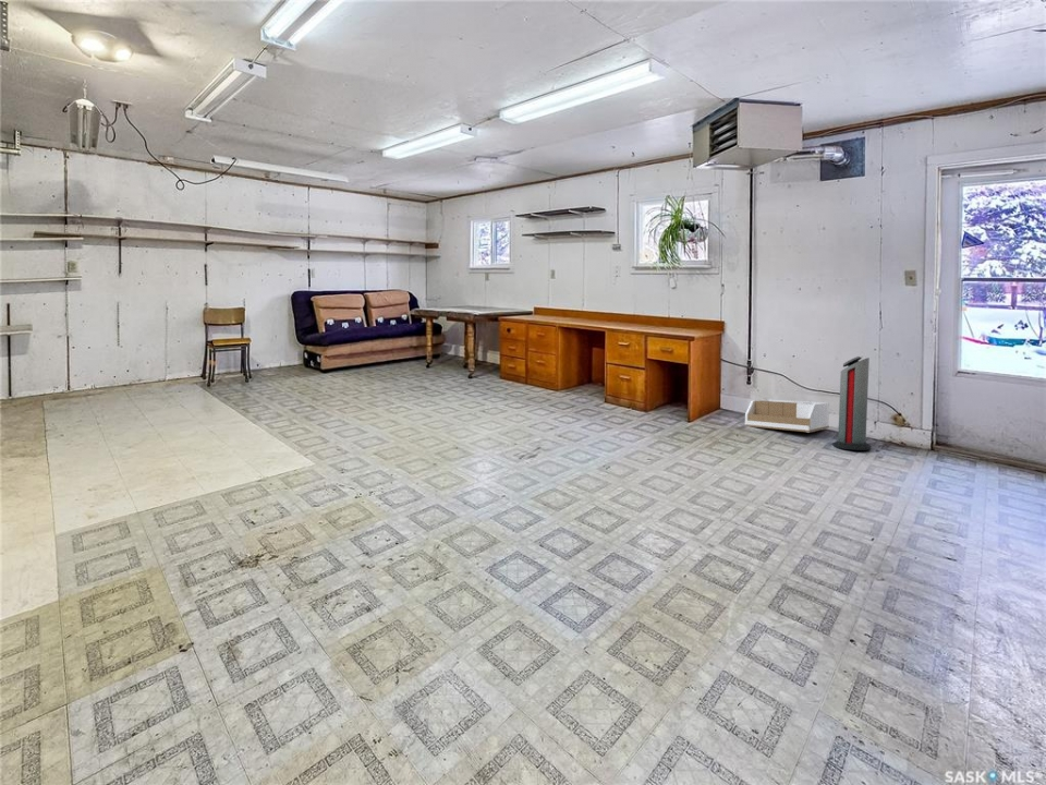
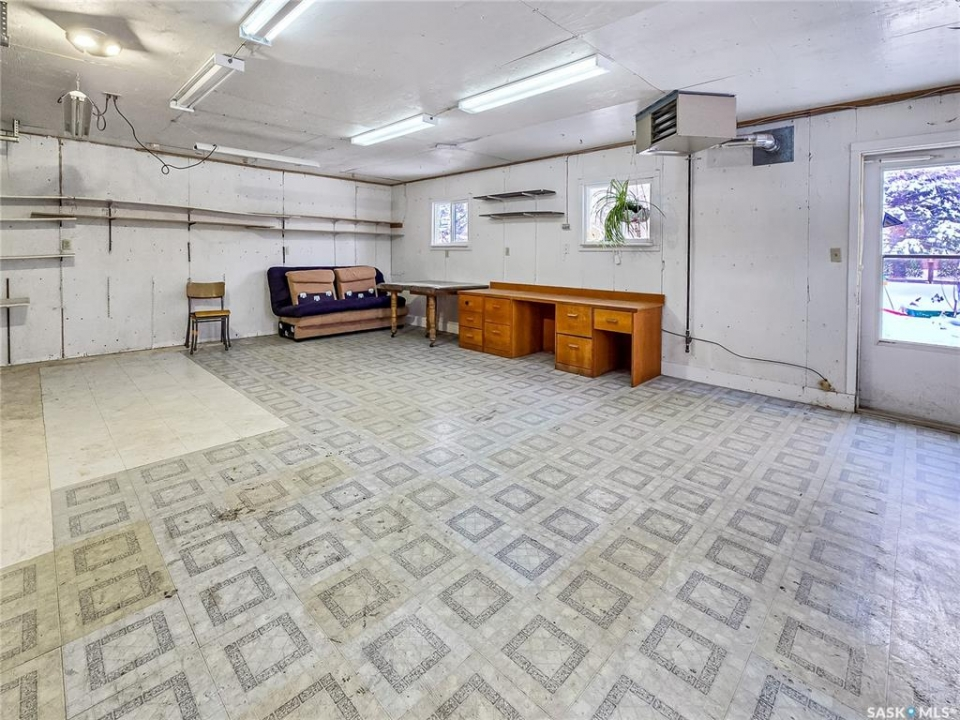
- air purifier [831,355,872,451]
- storage bin [744,398,830,434]
